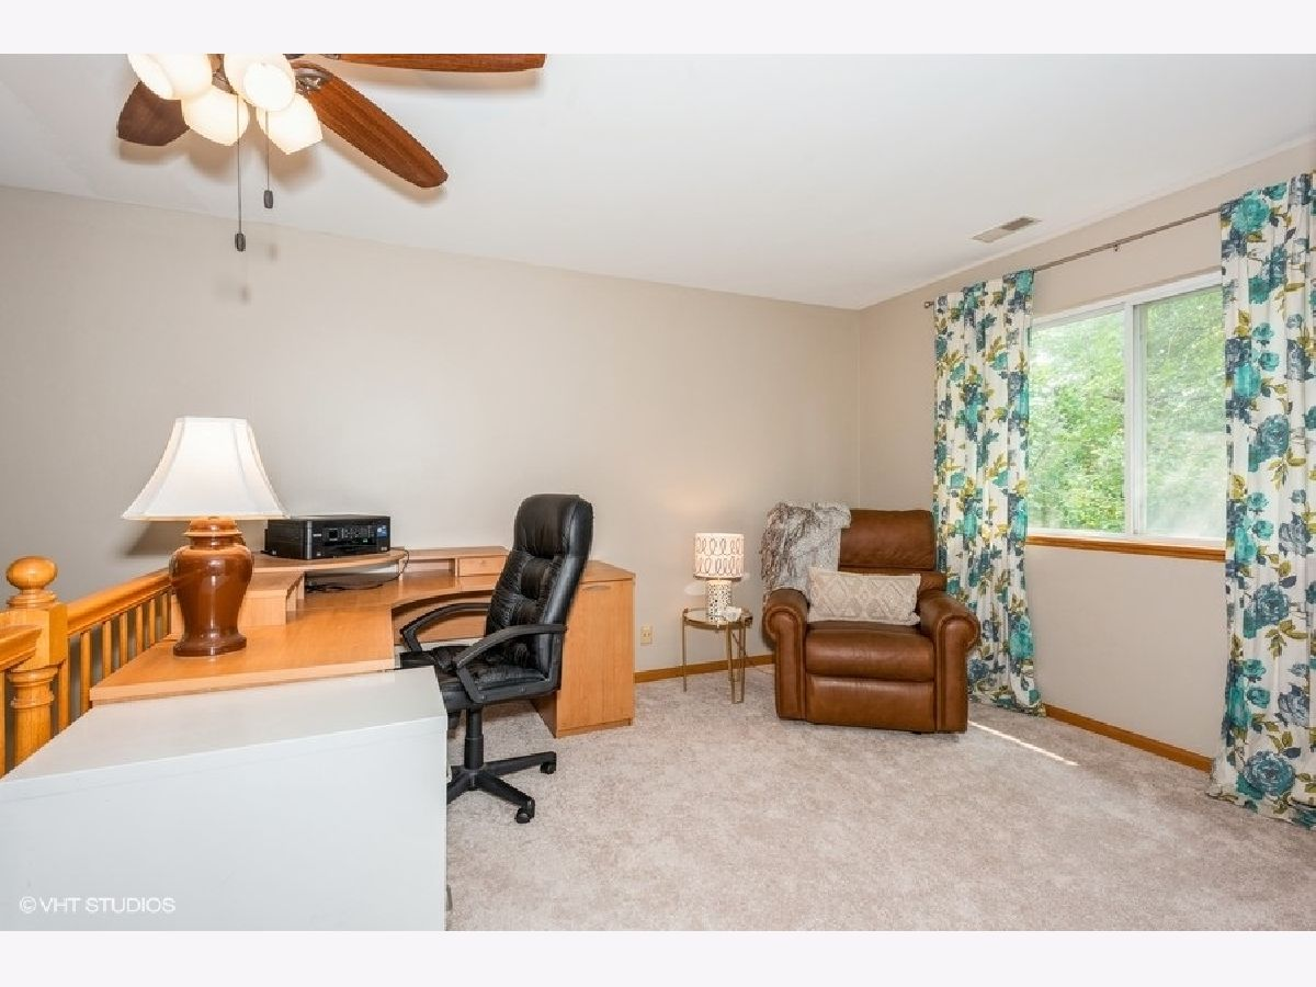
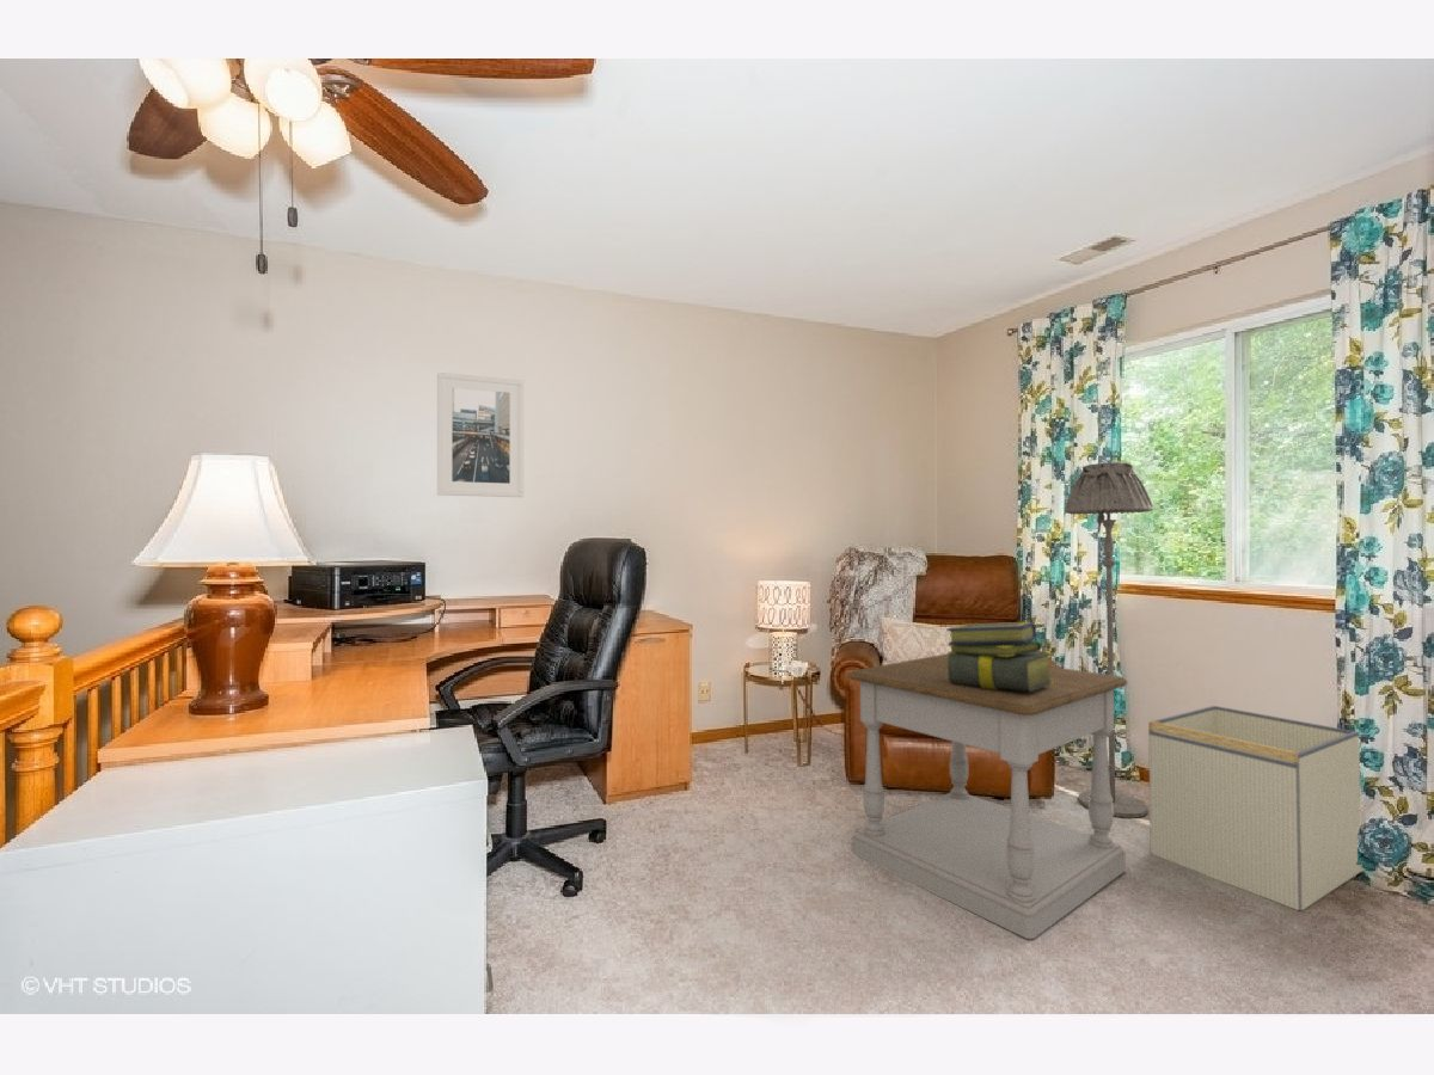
+ floor lamp [1064,461,1154,818]
+ storage bin [1147,705,1362,911]
+ side table [847,652,1128,940]
+ stack of books [945,621,1054,692]
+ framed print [436,371,525,498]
